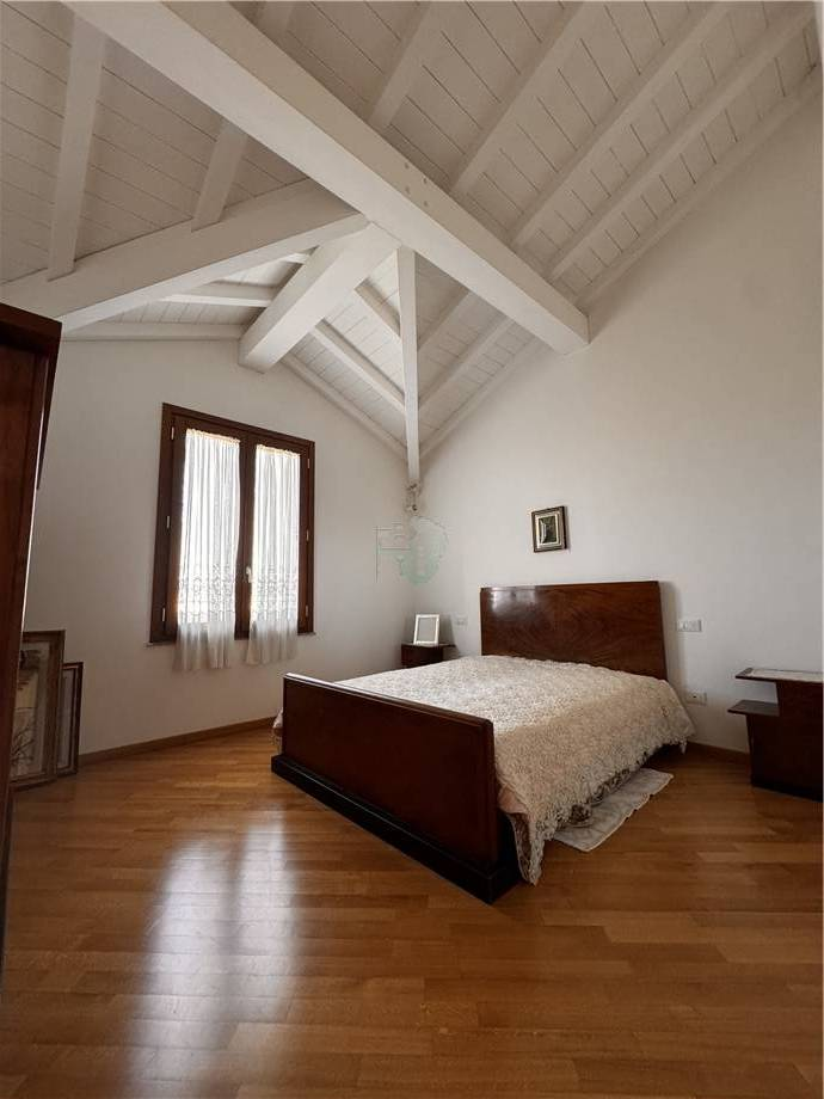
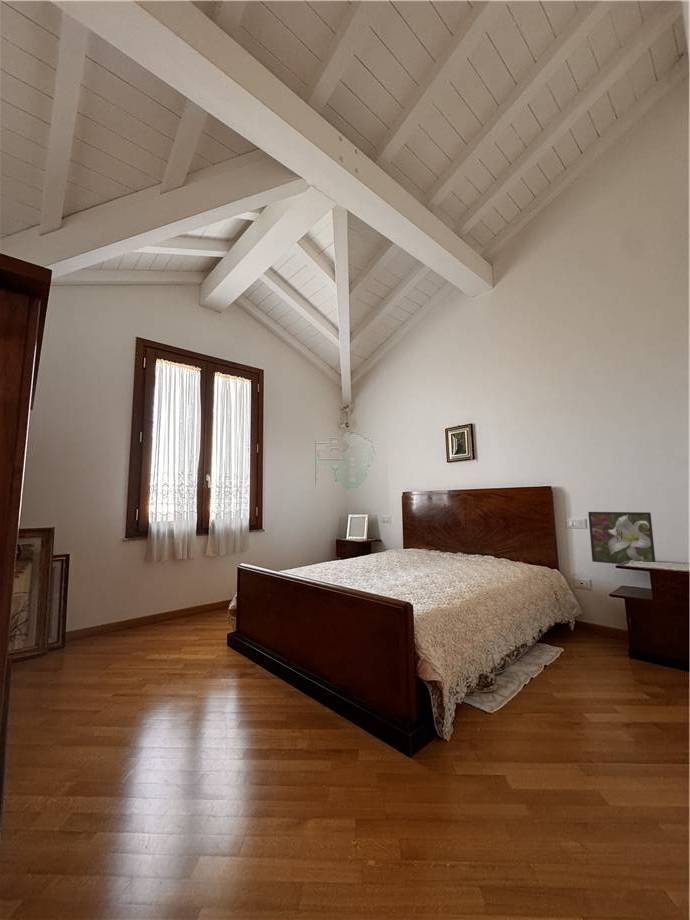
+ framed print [587,511,657,565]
